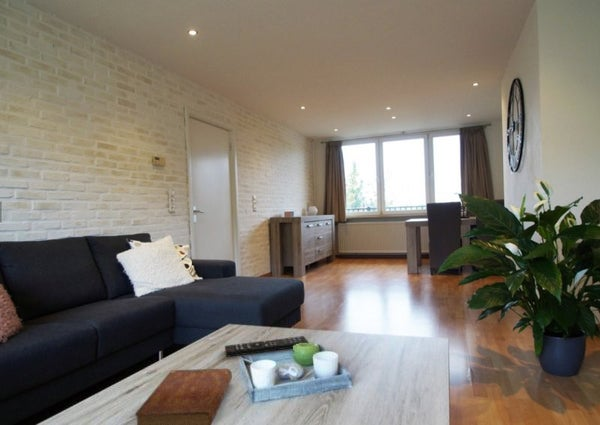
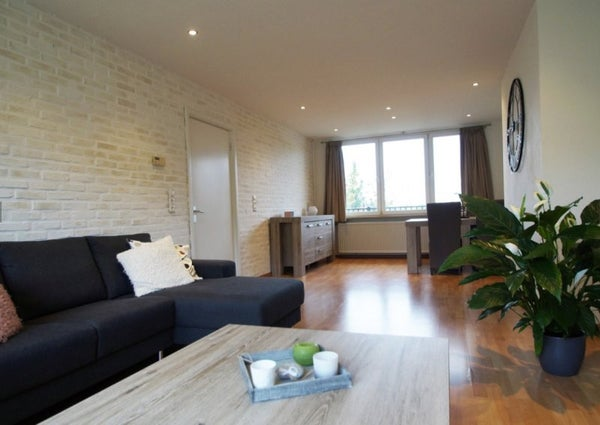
- bible [134,368,233,425]
- remote control [224,335,309,358]
